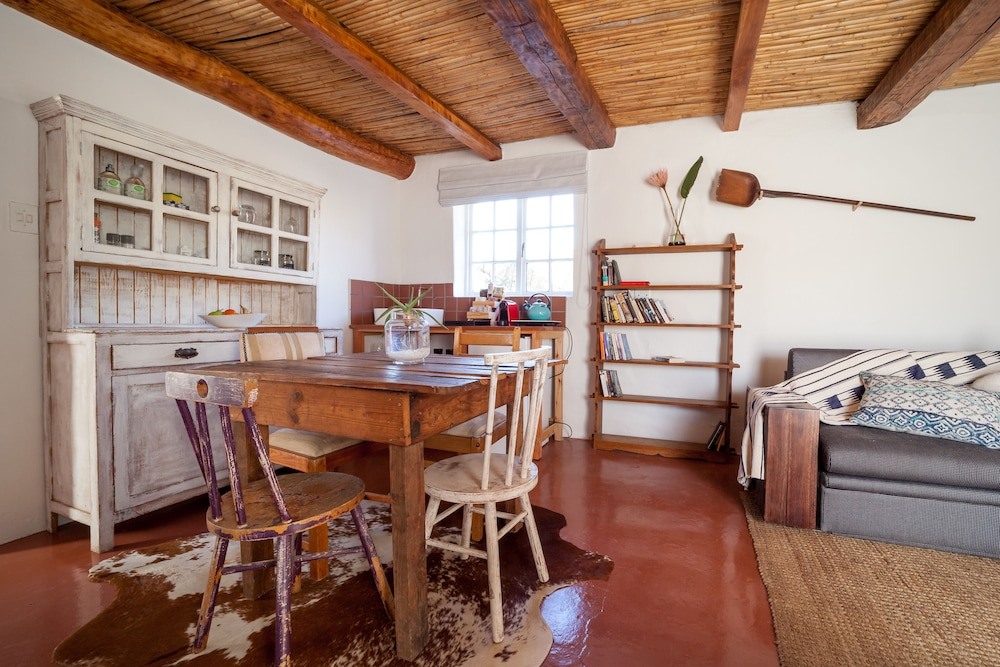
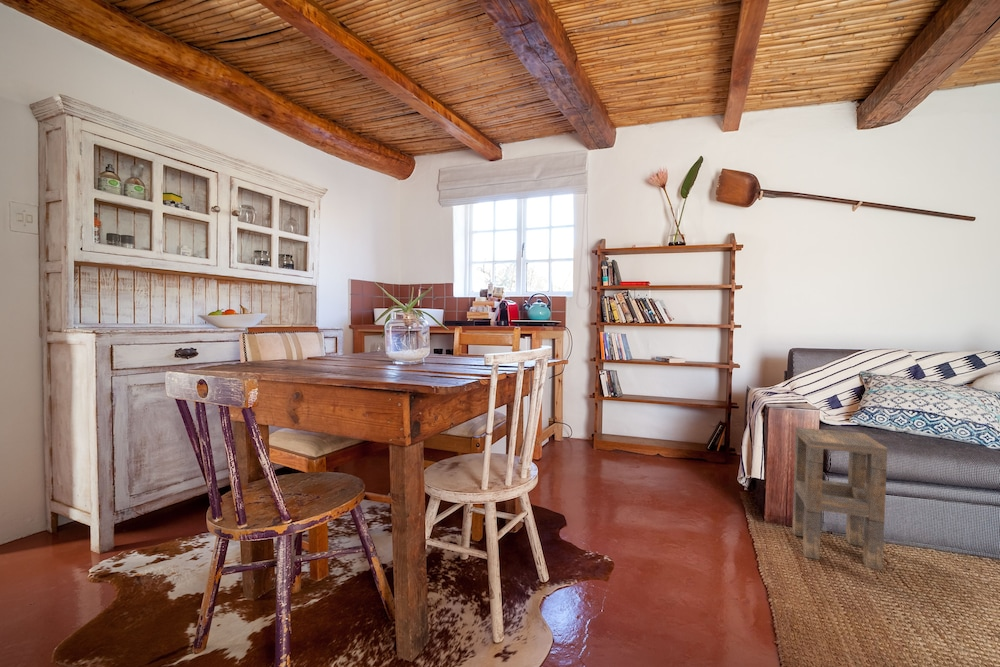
+ side table [791,426,888,571]
